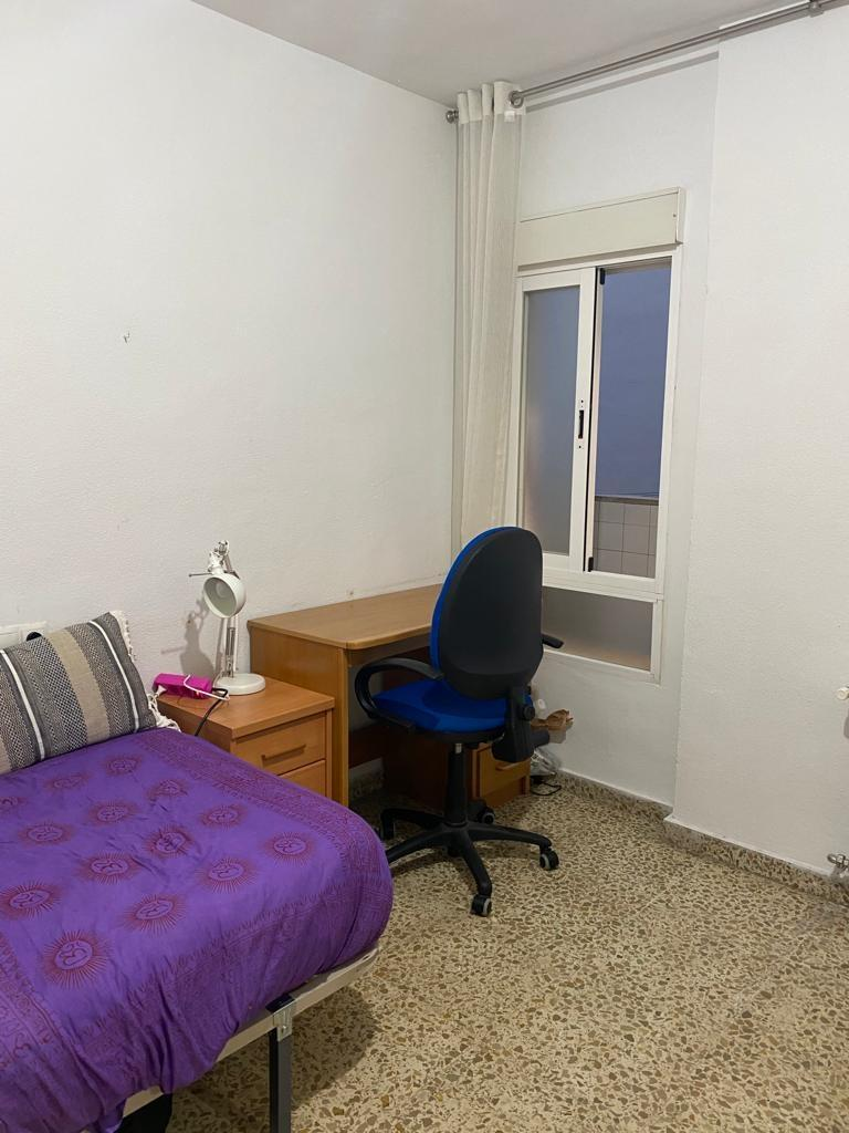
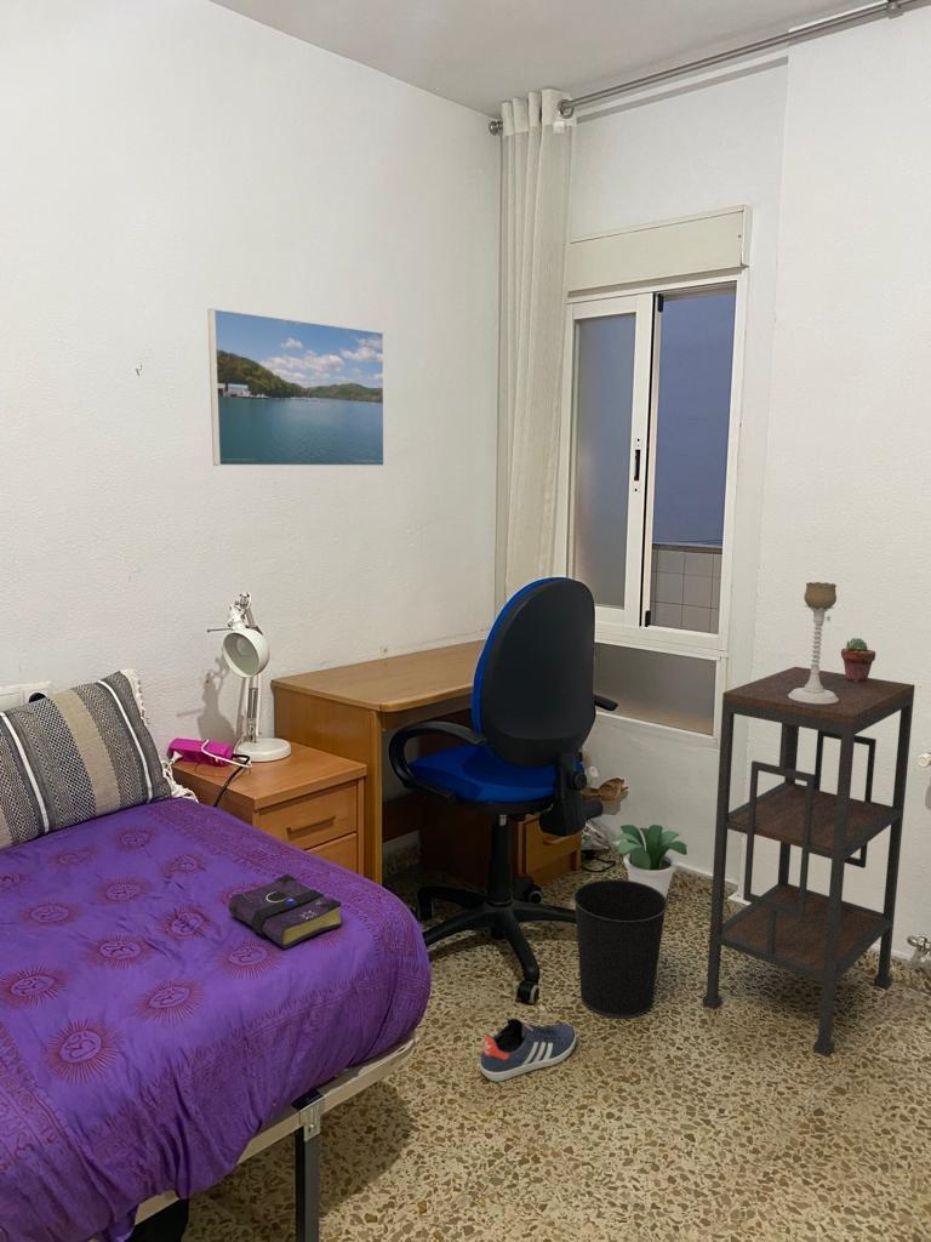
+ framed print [206,307,385,468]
+ sneaker [479,1018,577,1083]
+ potted succulent [840,637,876,682]
+ potted plant [613,824,689,899]
+ candle holder [788,581,839,705]
+ shelving unit [702,666,916,1059]
+ wastebasket [572,878,669,1020]
+ book [227,873,343,951]
